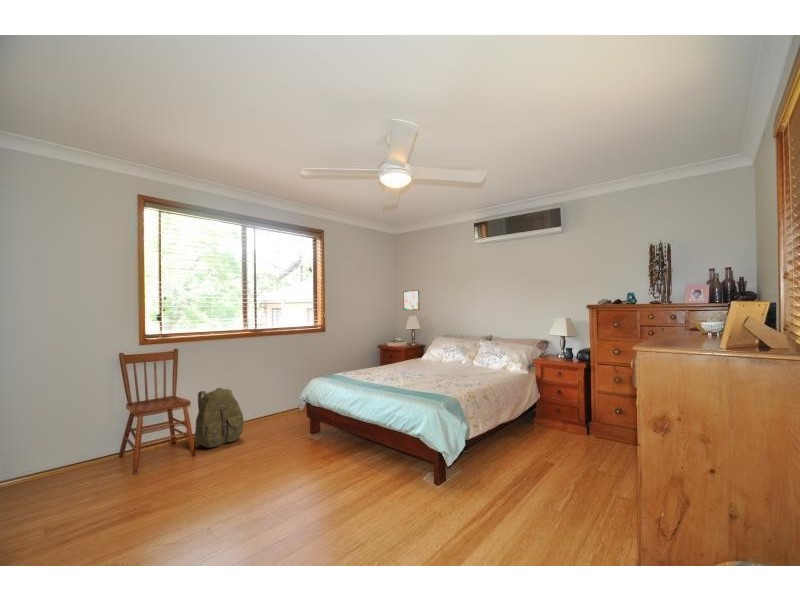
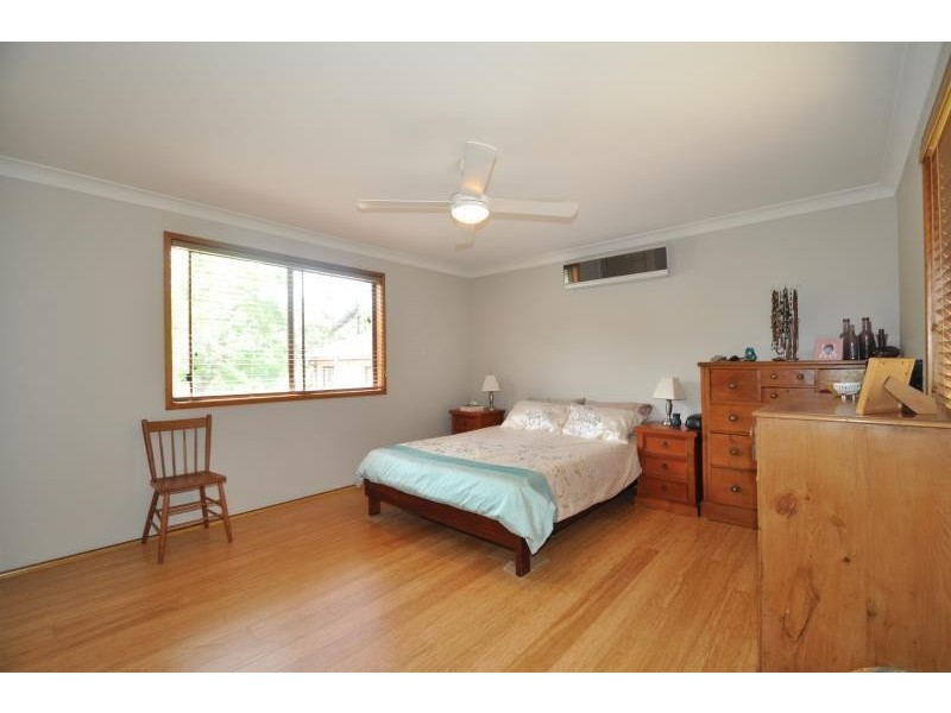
- backpack [194,387,244,449]
- wall art [402,289,420,311]
